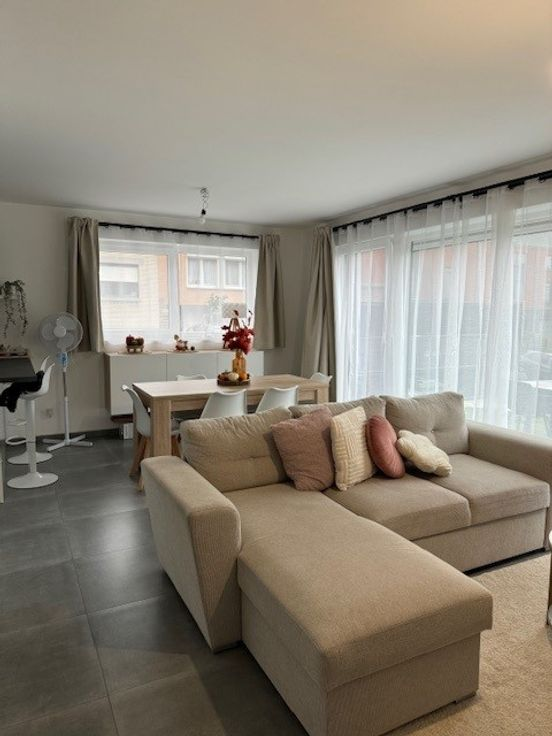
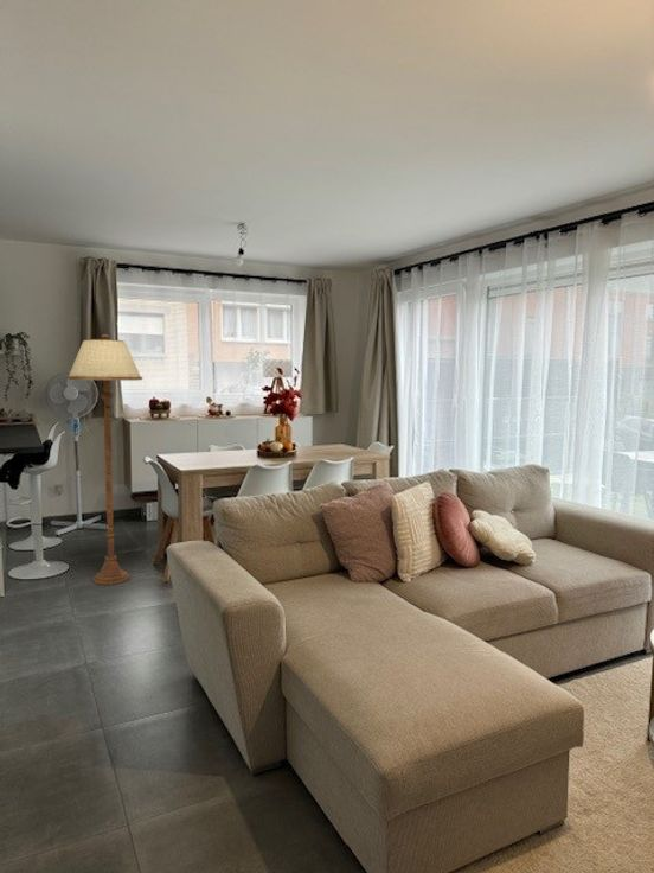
+ floor lamp [65,333,143,586]
